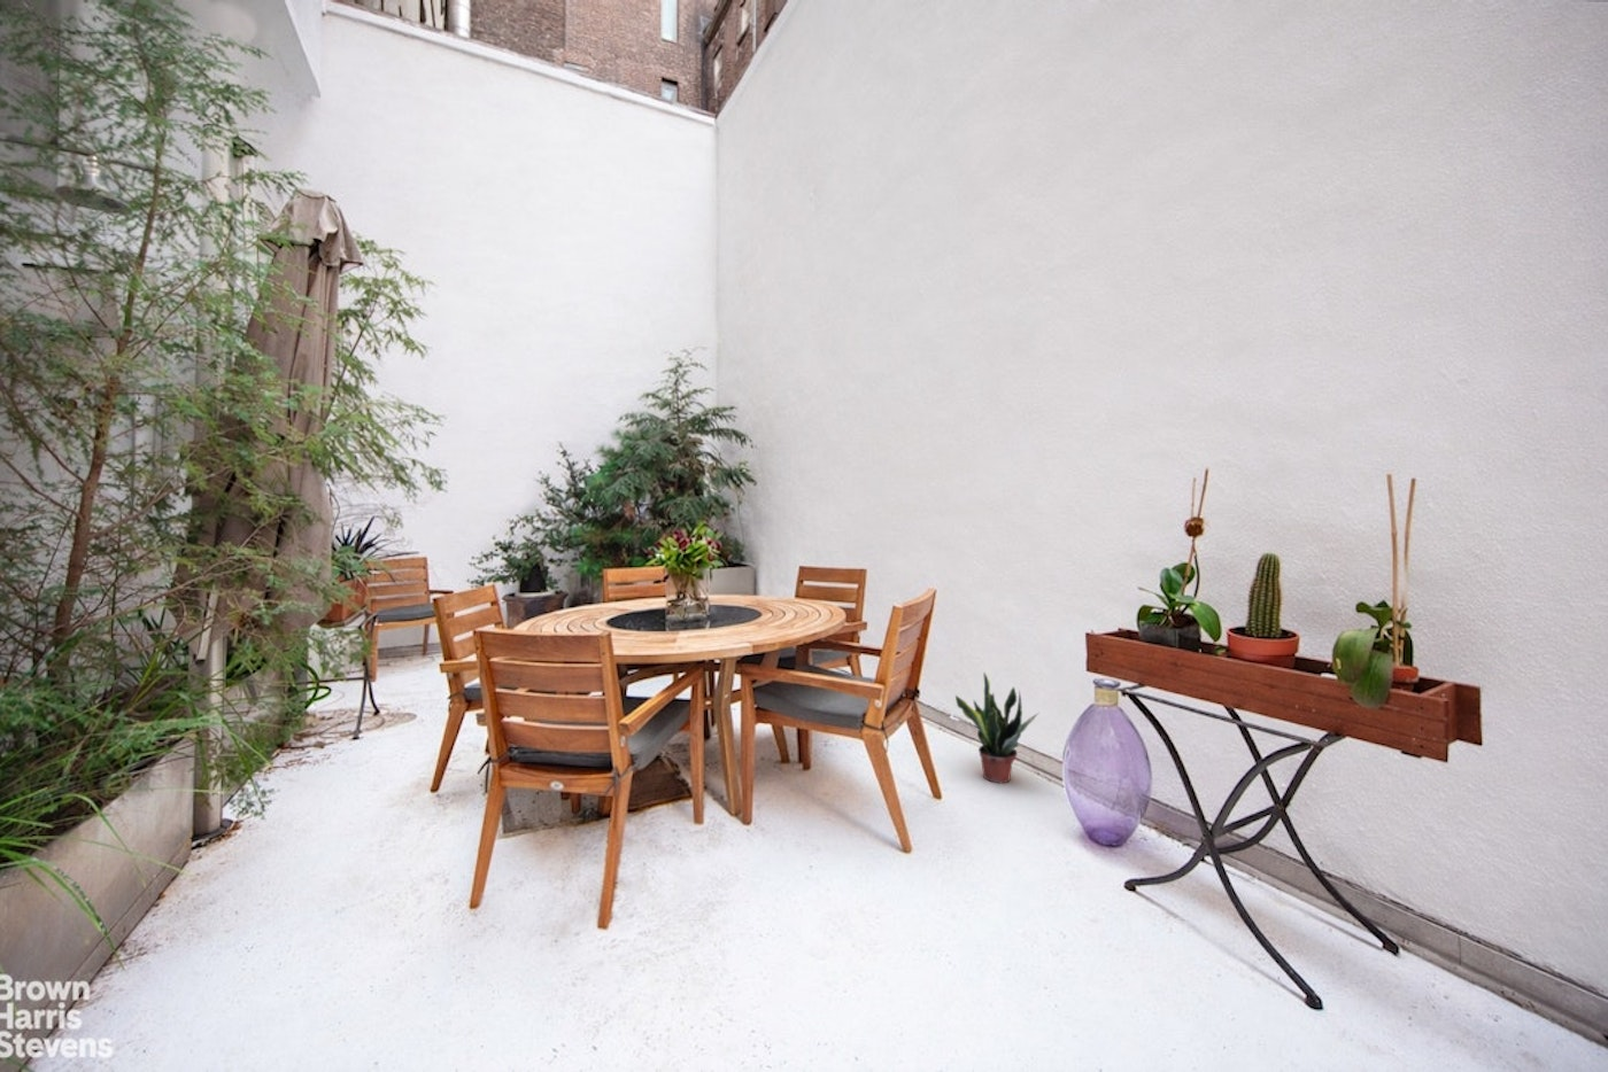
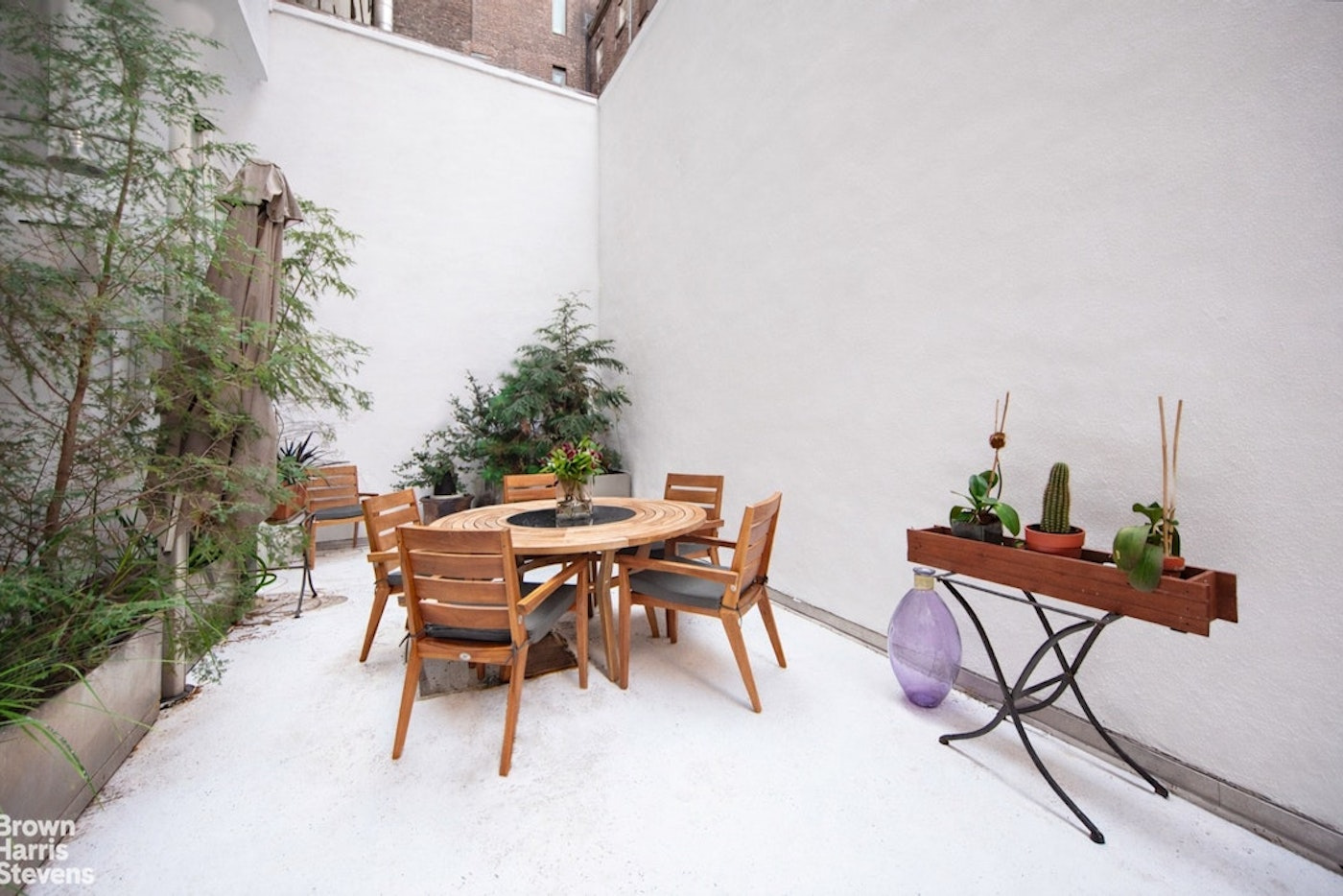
- potted plant [954,671,1039,784]
